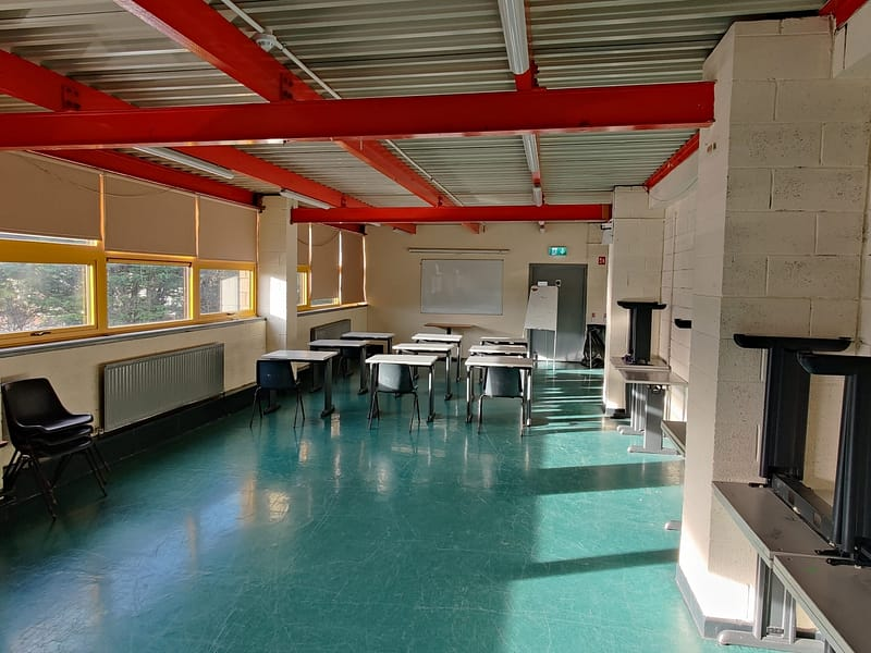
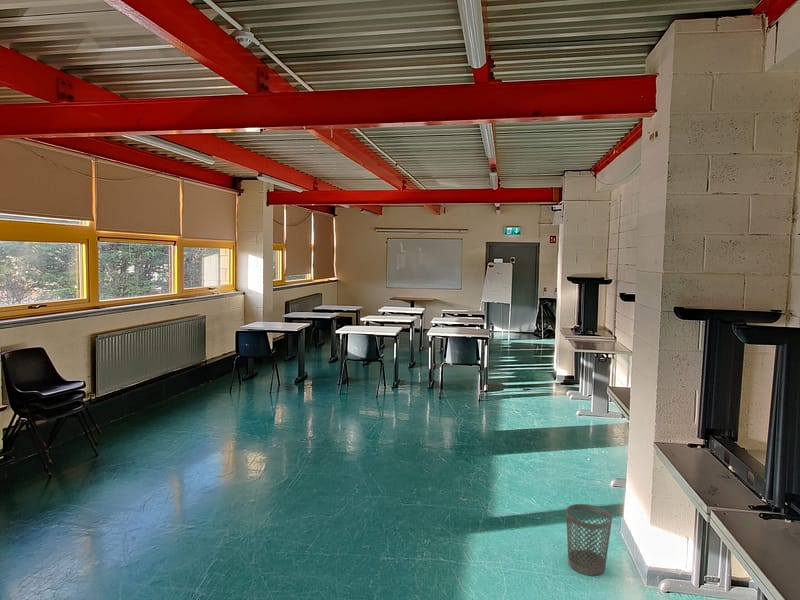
+ wastebasket [565,503,613,576]
